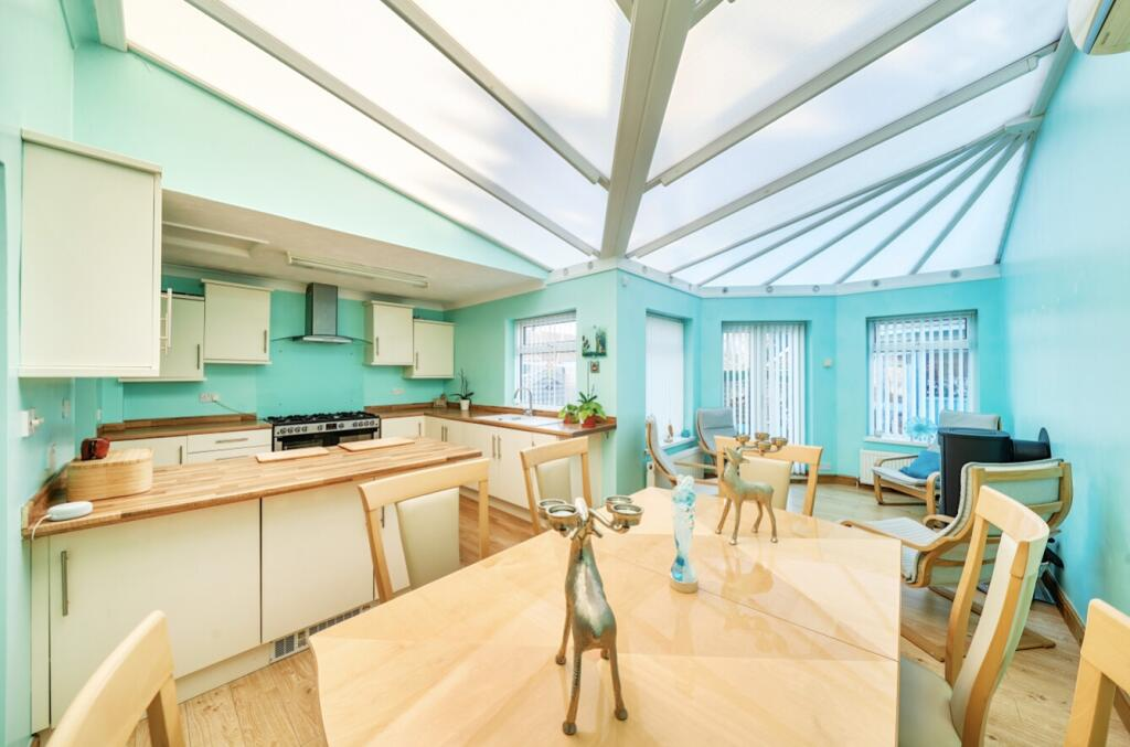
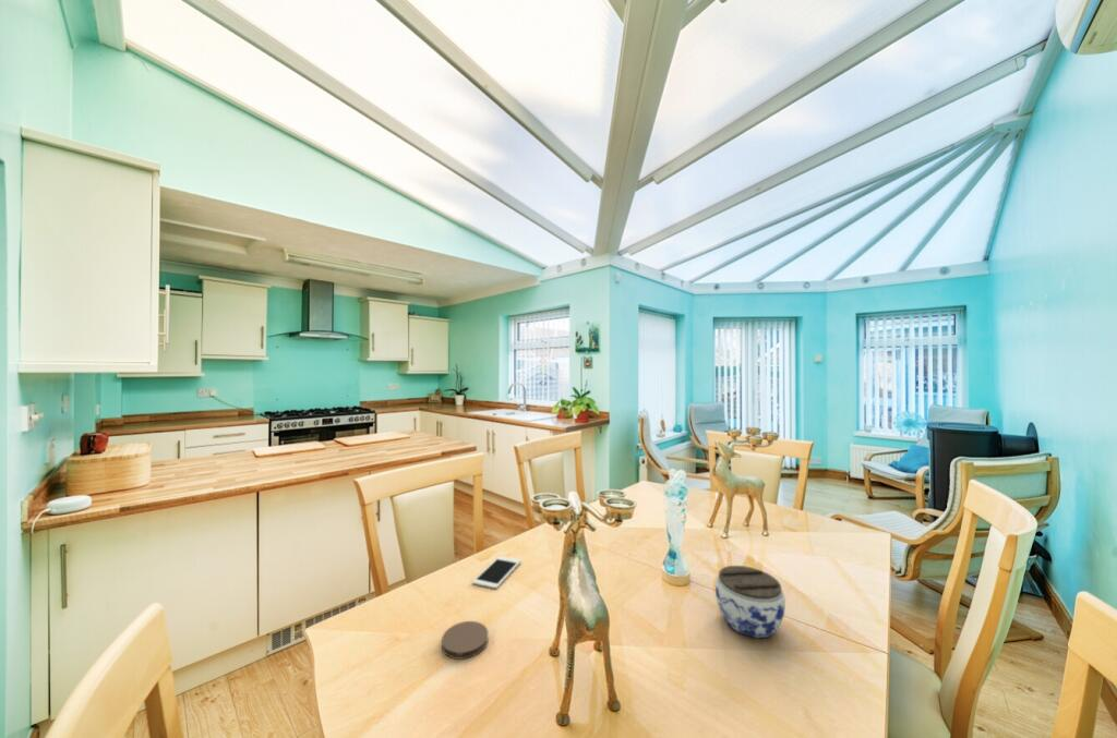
+ cell phone [471,555,521,590]
+ jar [714,565,786,639]
+ coaster [441,620,490,661]
